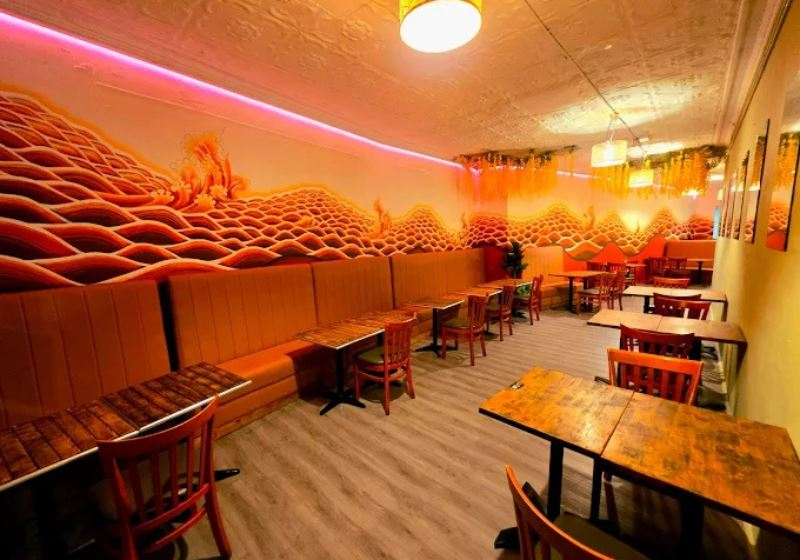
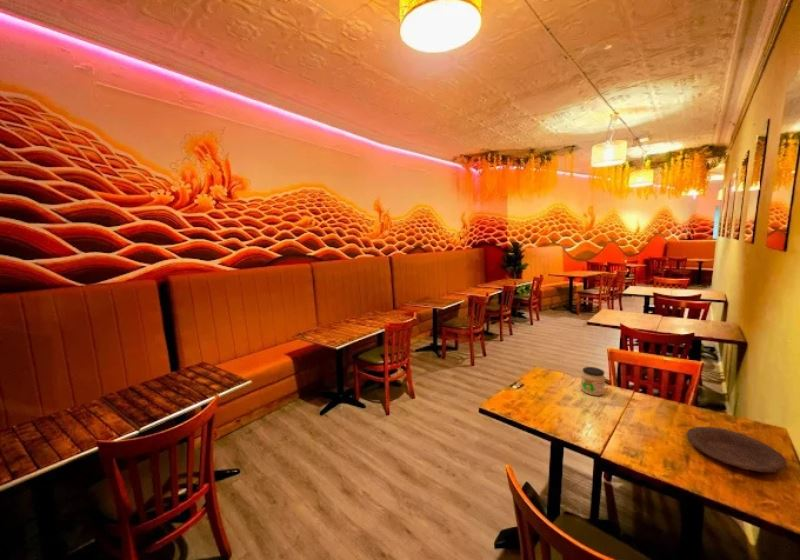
+ jar [580,366,606,397]
+ plate [685,426,788,473]
